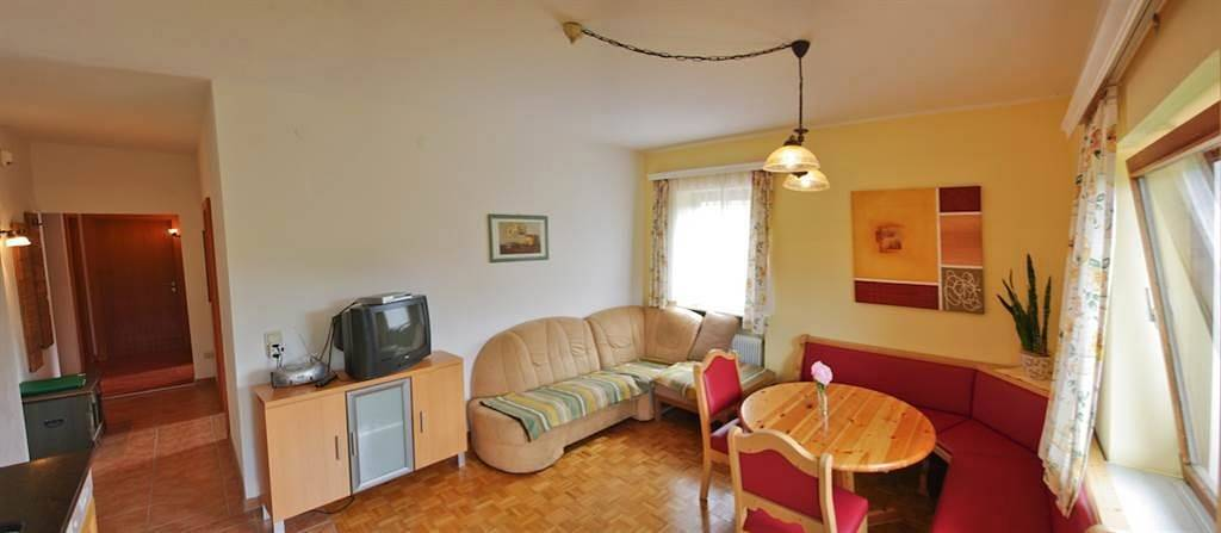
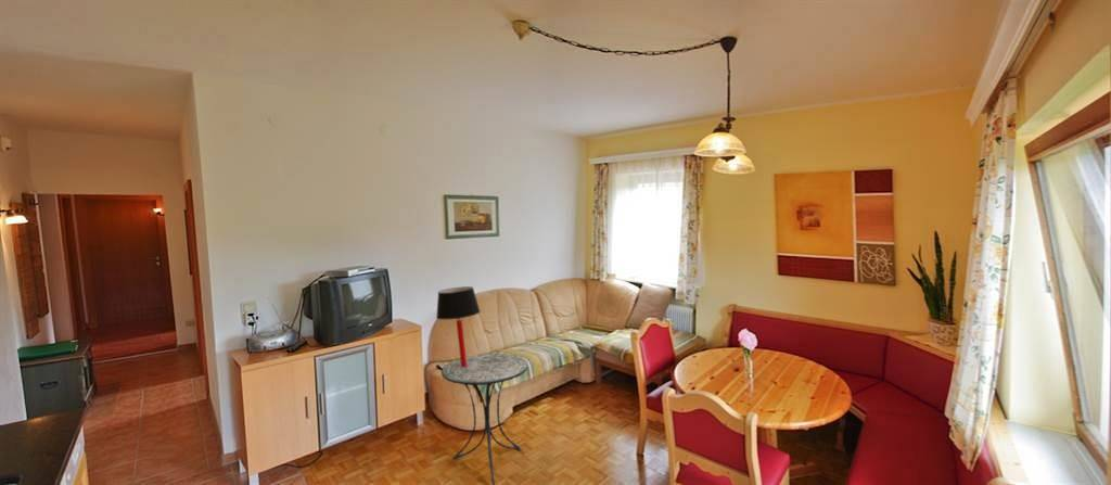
+ table lamp [435,285,481,367]
+ side table [440,353,529,485]
